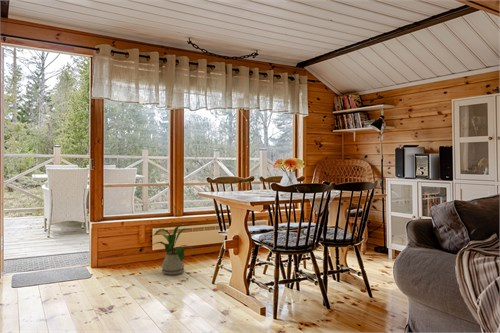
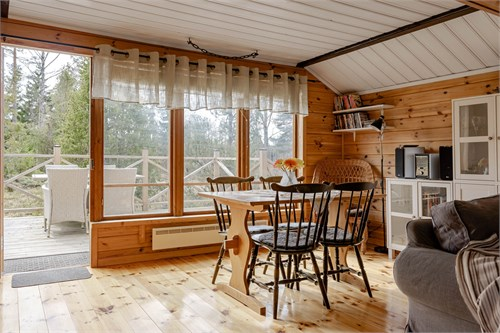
- house plant [147,223,198,276]
